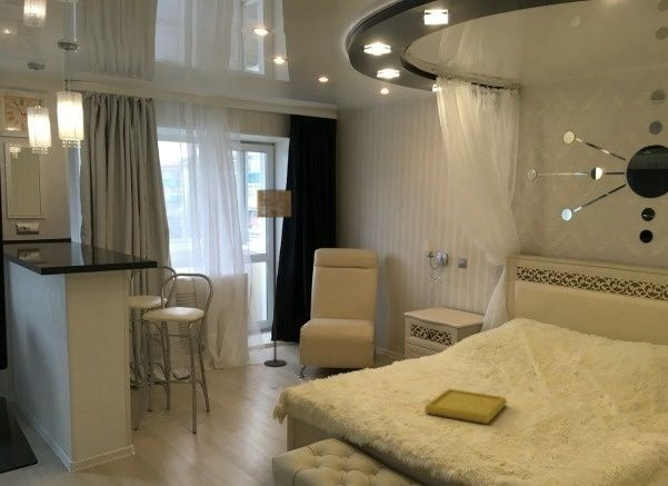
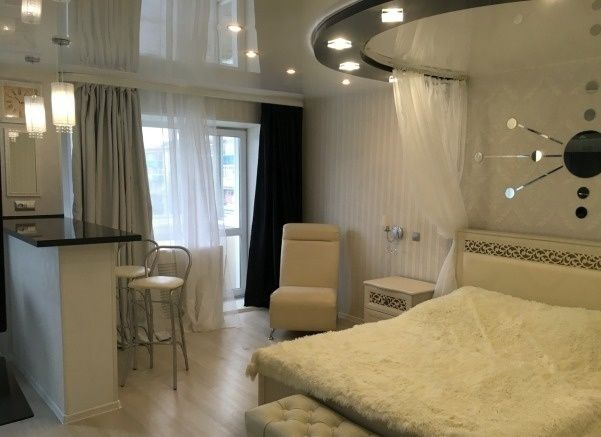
- floor lamp [256,188,292,367]
- serving tray [423,387,508,425]
